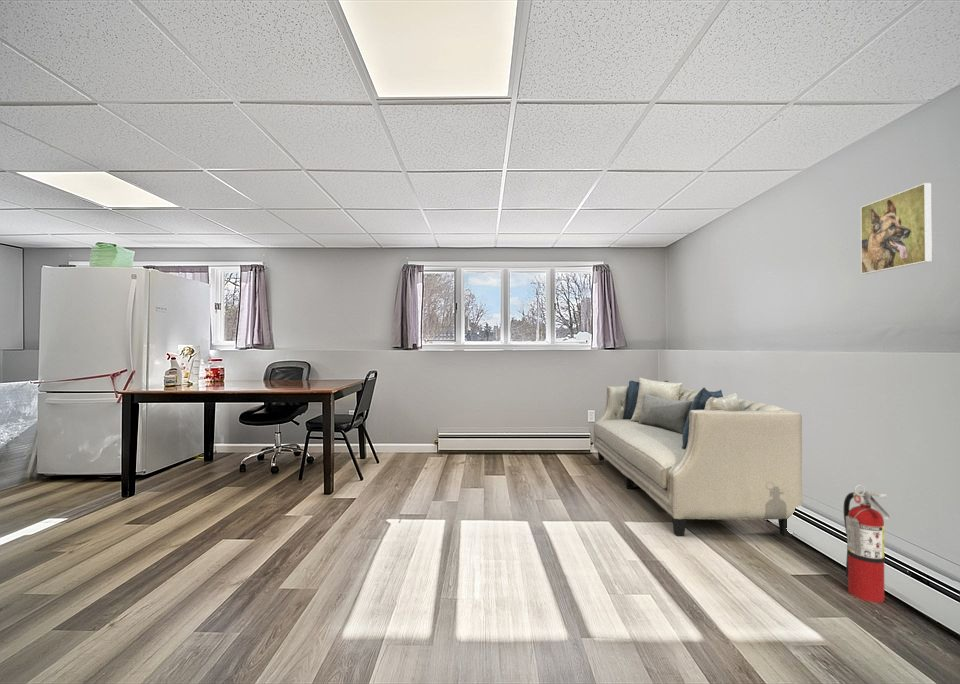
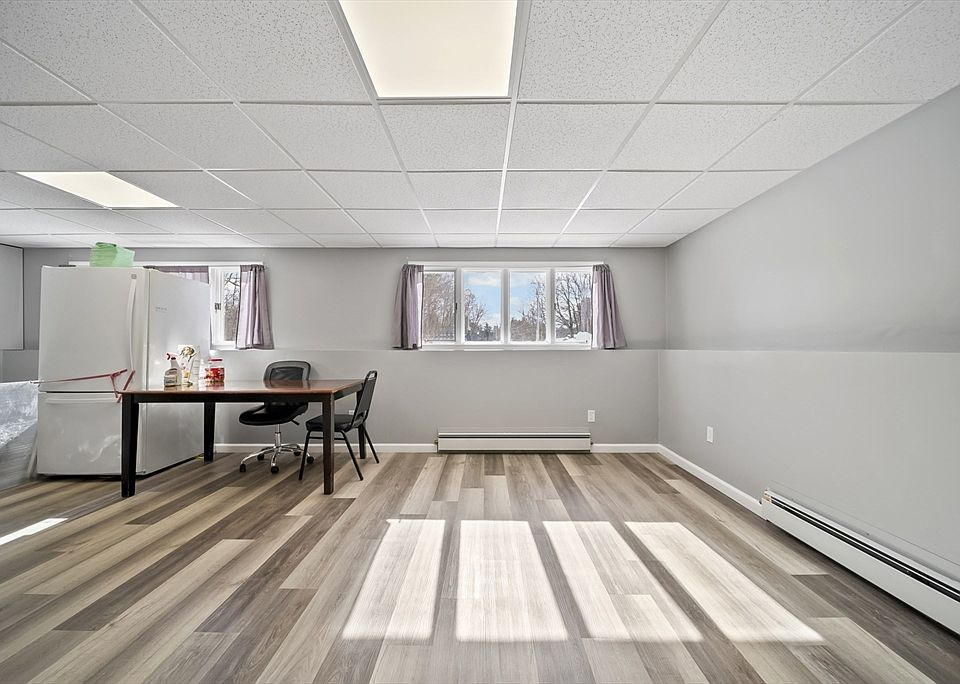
- fire extinguisher [843,484,891,603]
- sofa [593,377,803,538]
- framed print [860,182,933,275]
